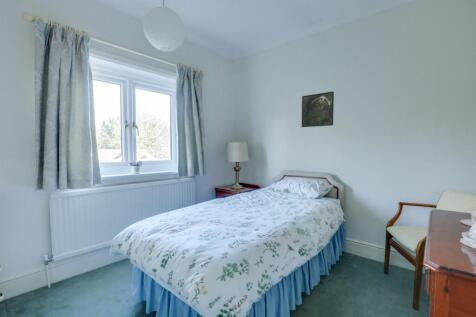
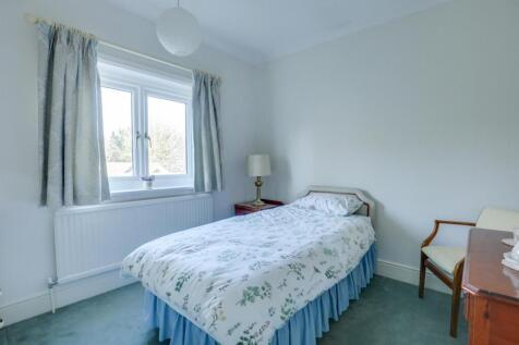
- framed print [301,90,335,128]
